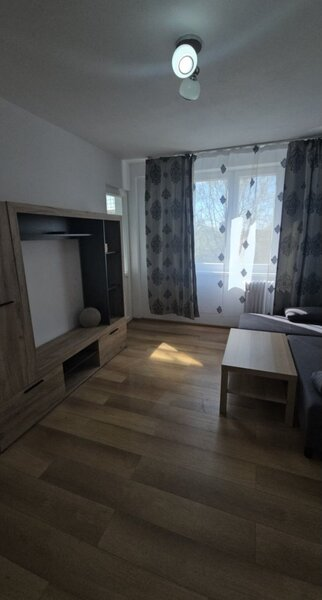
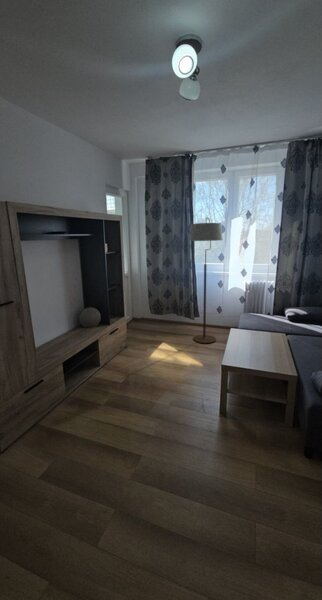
+ floor lamp [188,216,224,344]
